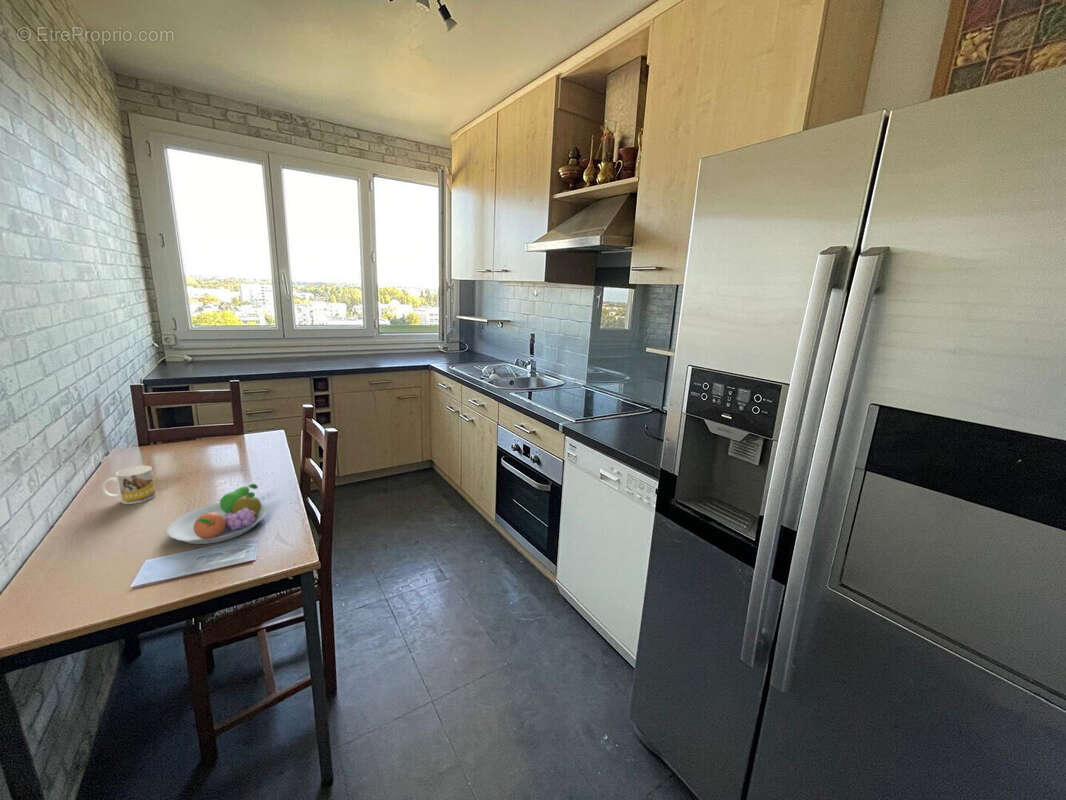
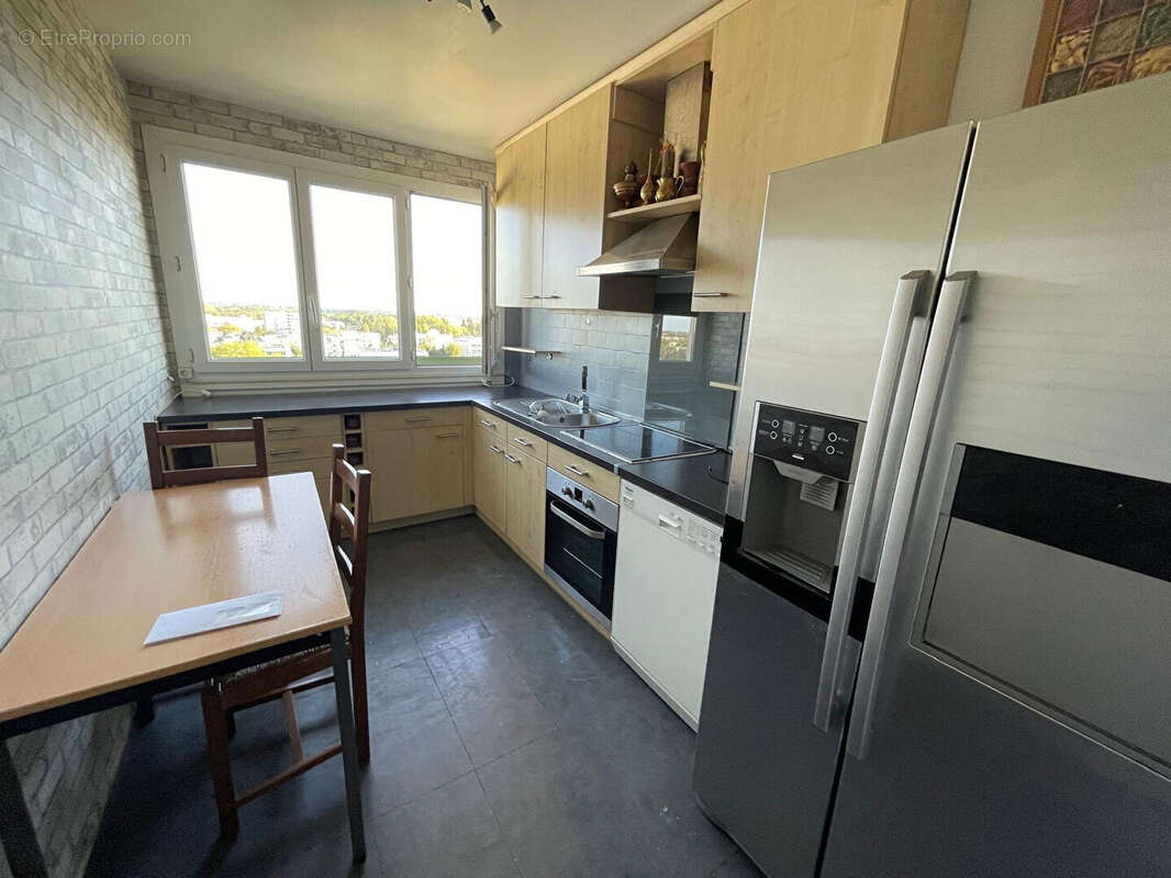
- fruit bowl [166,483,268,545]
- mug [101,465,157,505]
